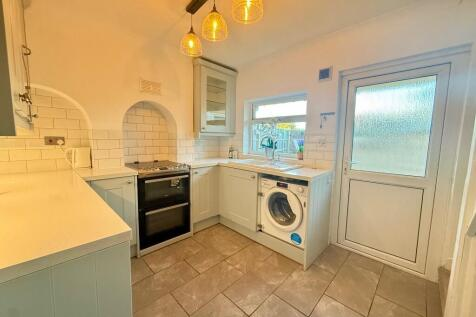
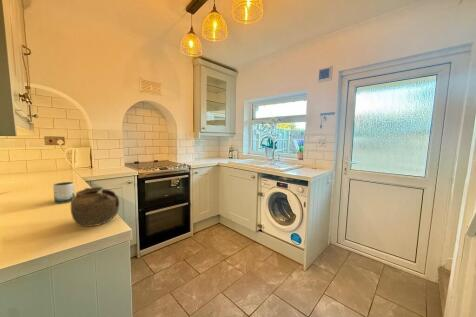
+ teapot [70,186,120,228]
+ mug [52,181,76,204]
